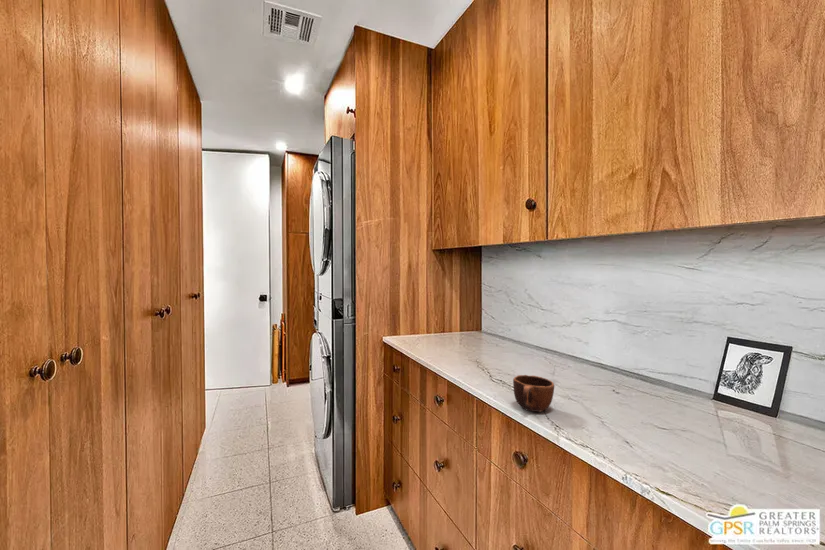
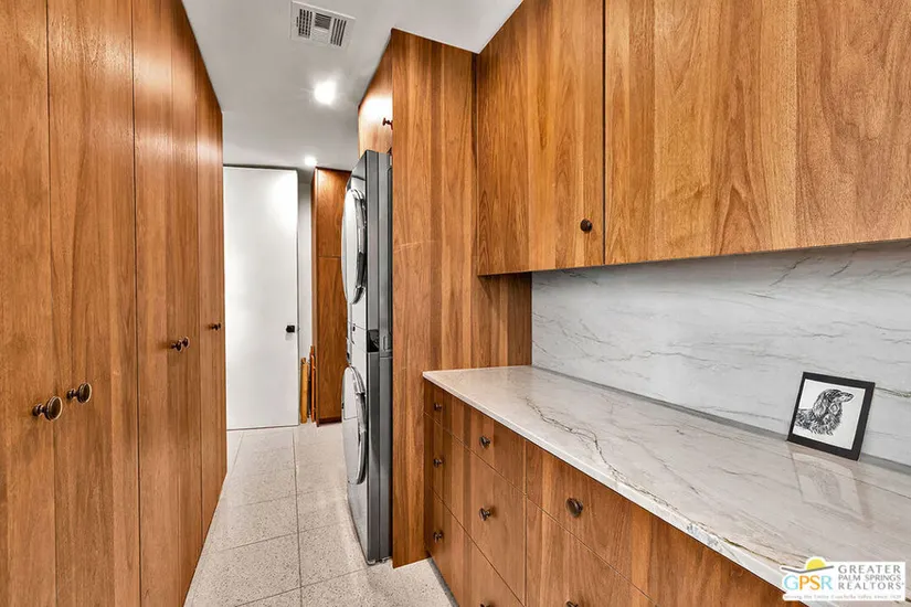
- mug [512,374,555,413]
